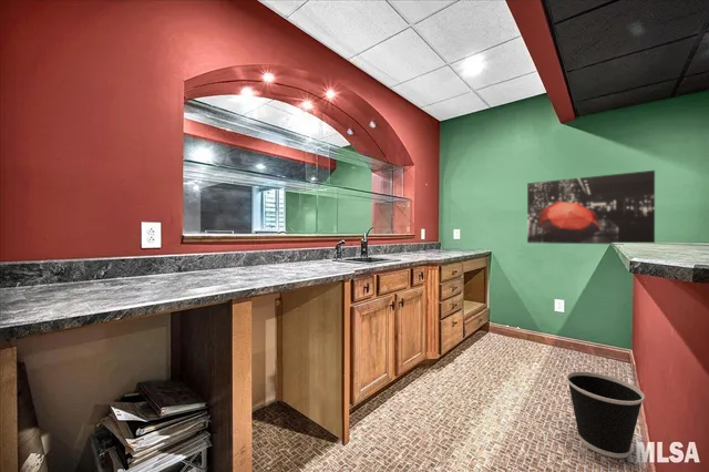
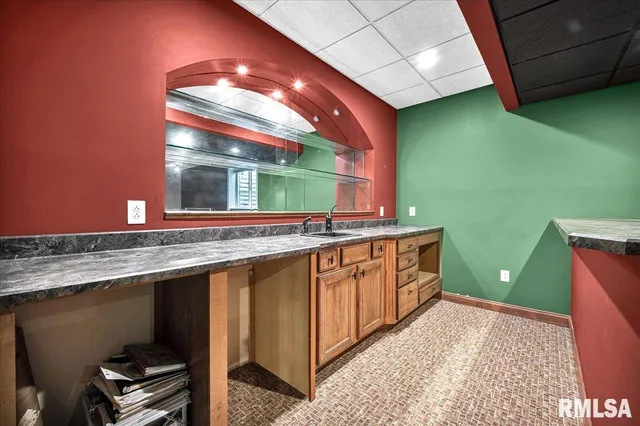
- wastebasket [565,370,646,459]
- wall art [526,170,656,245]
